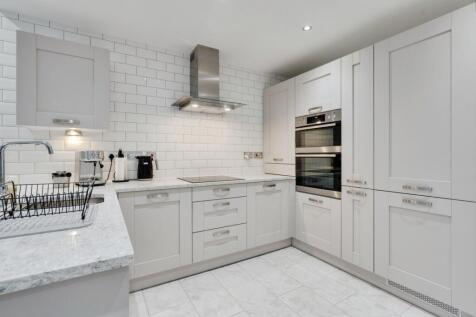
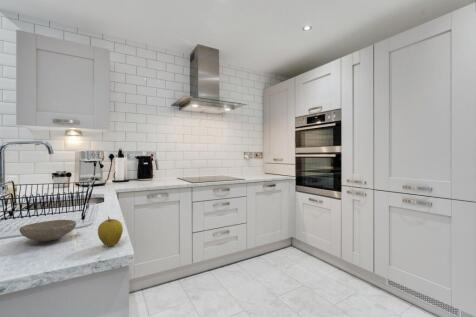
+ bowl [18,219,77,242]
+ apple [97,216,124,247]
